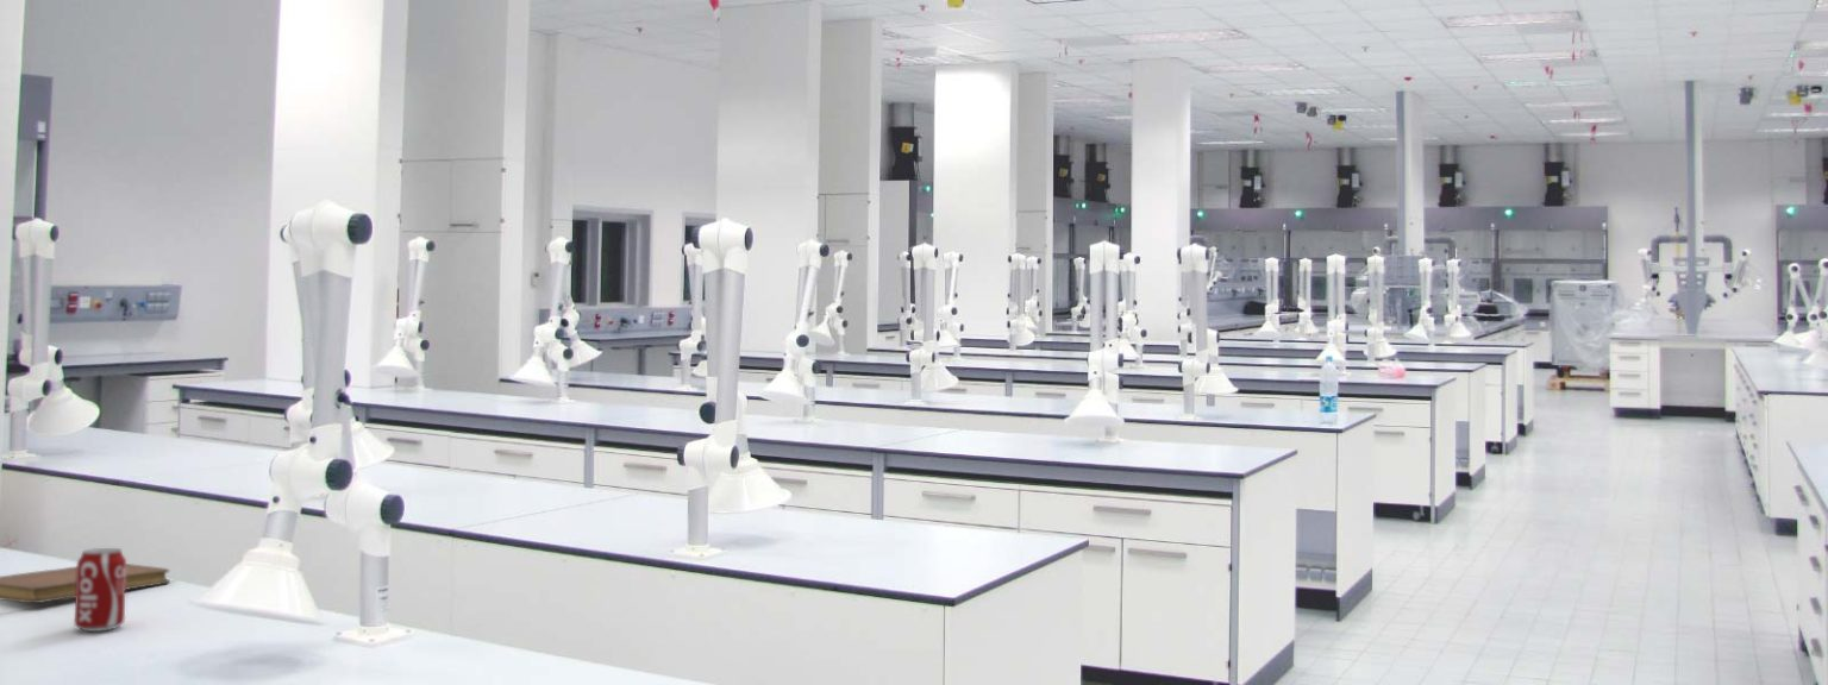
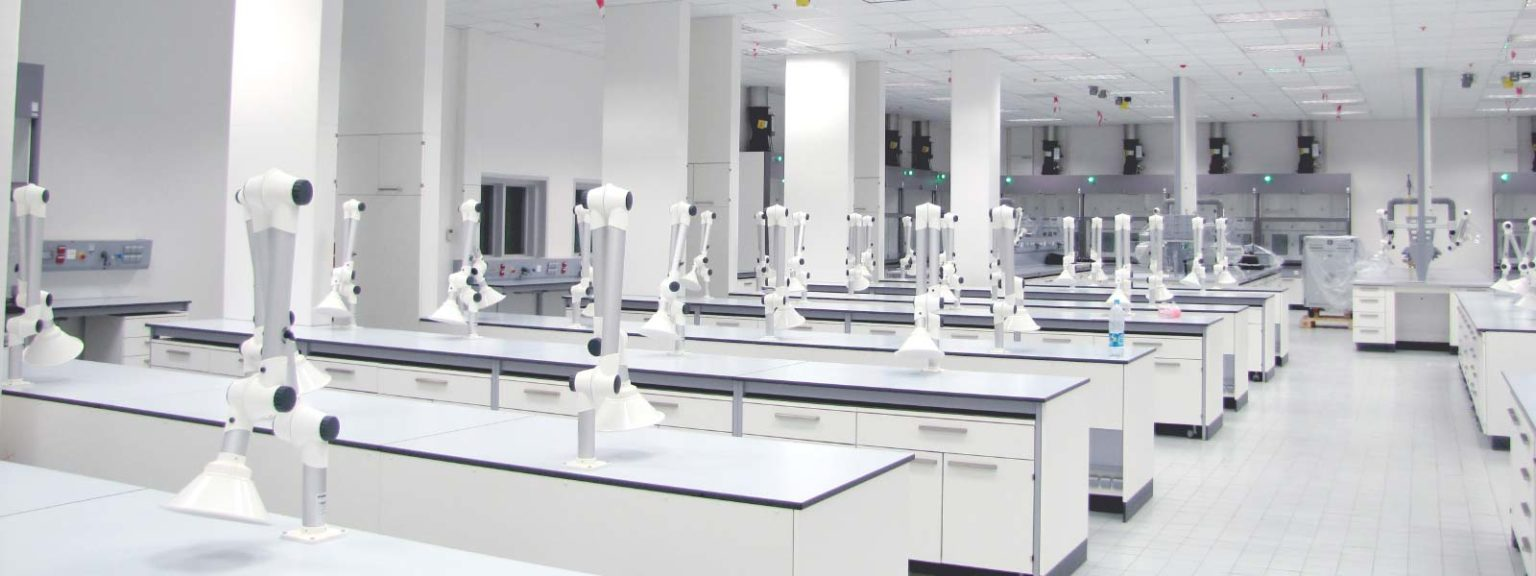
- notebook [0,563,171,604]
- beverage can [74,547,127,633]
